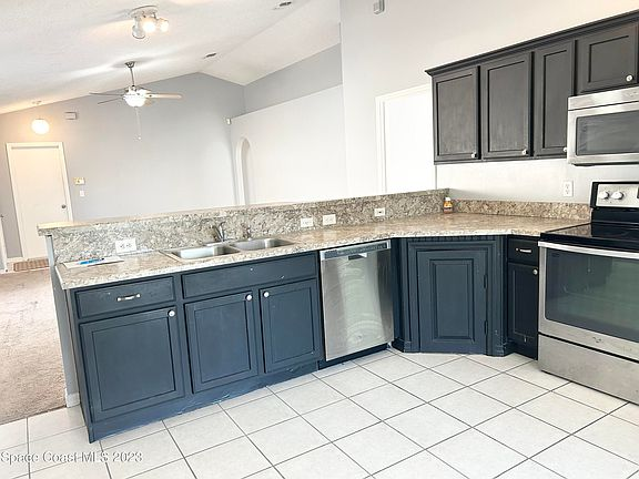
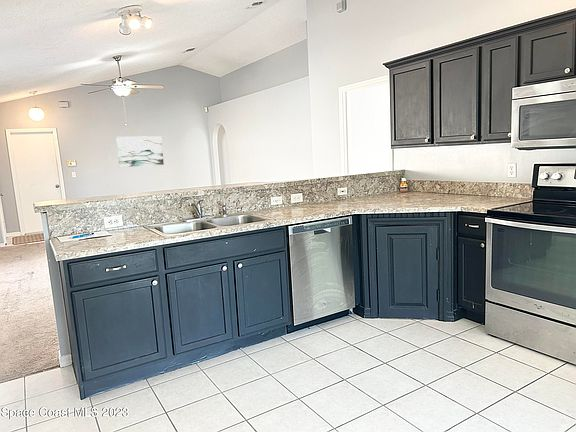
+ wall art [115,135,165,168]
